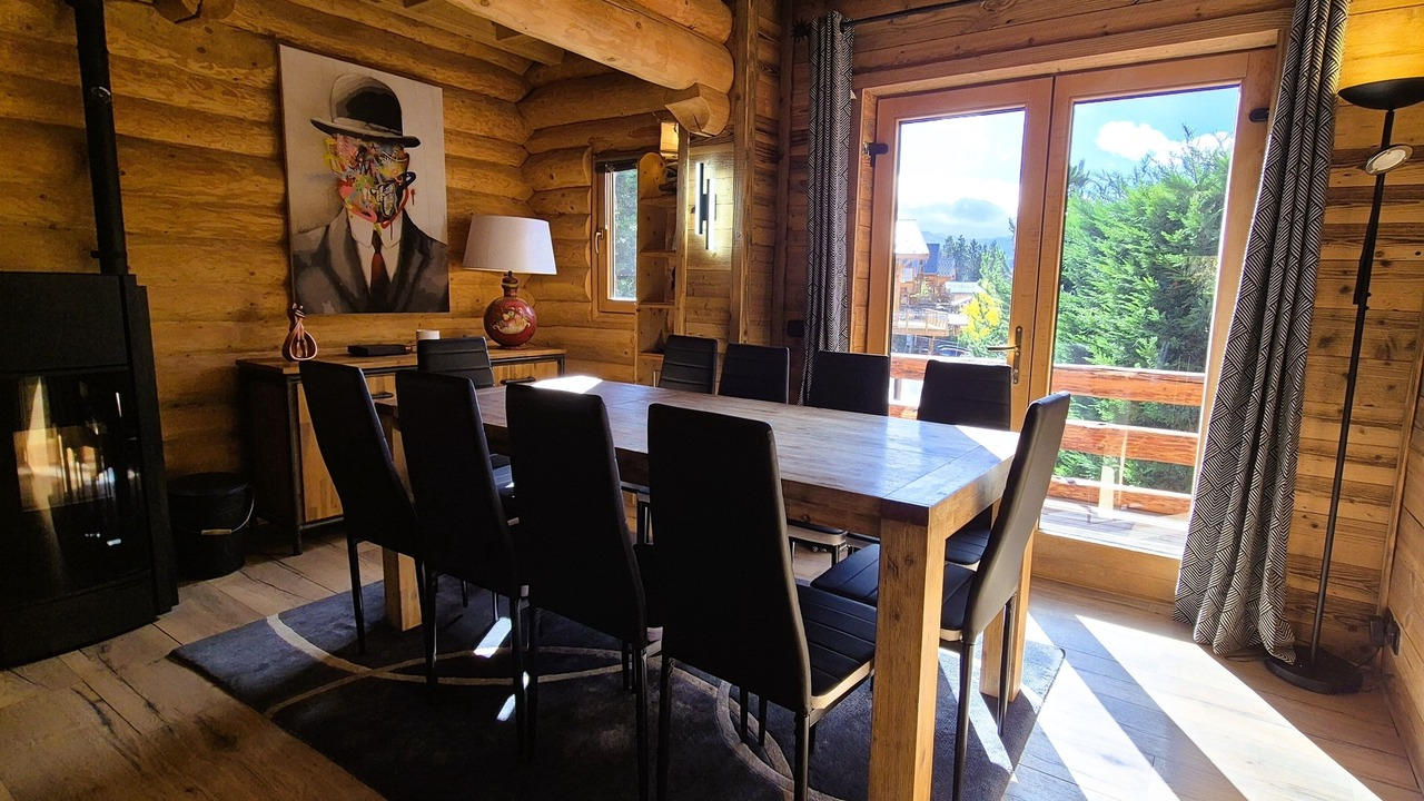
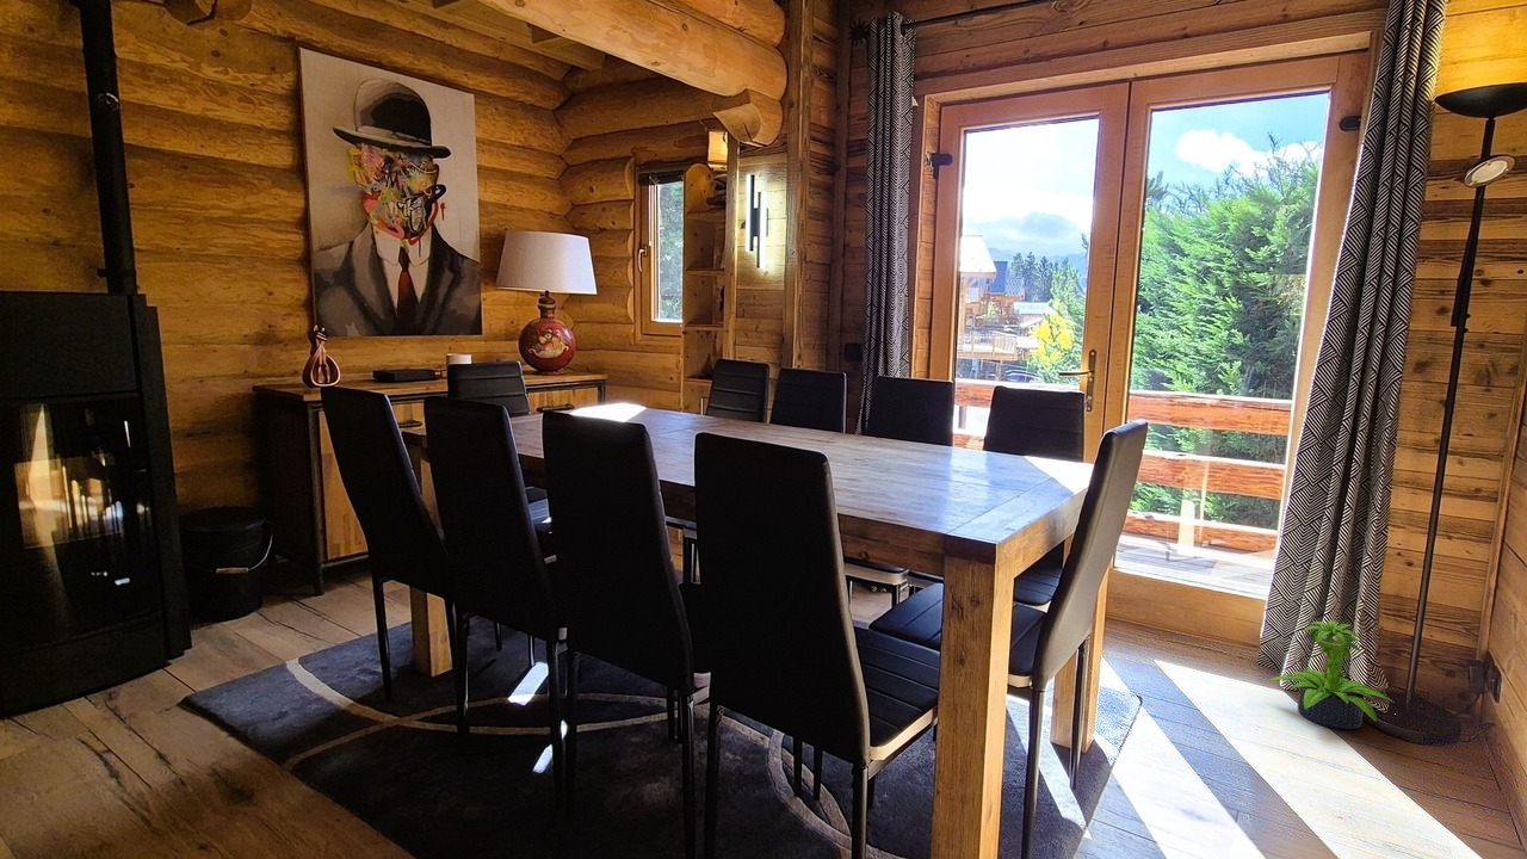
+ potted plant [1268,619,1395,730]
